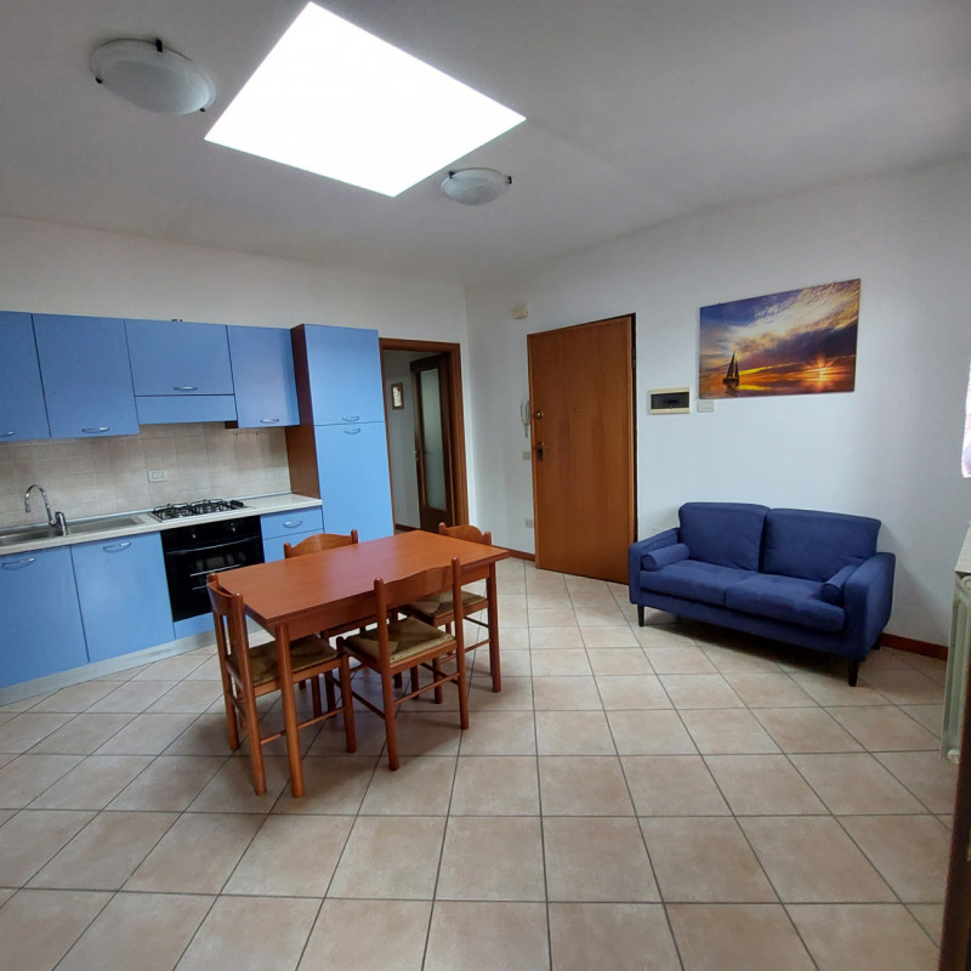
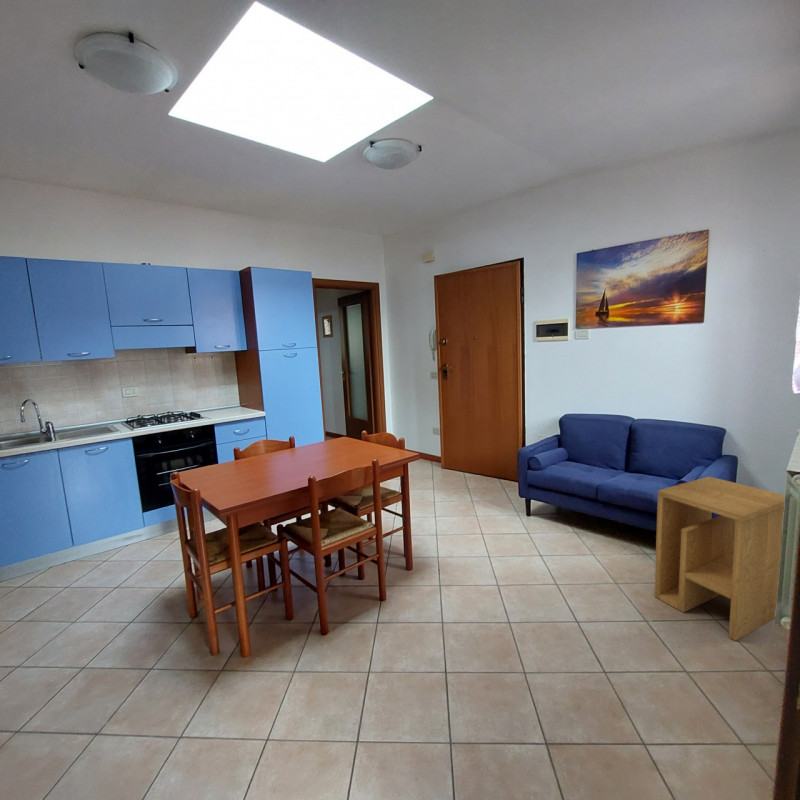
+ side table [653,475,786,642]
